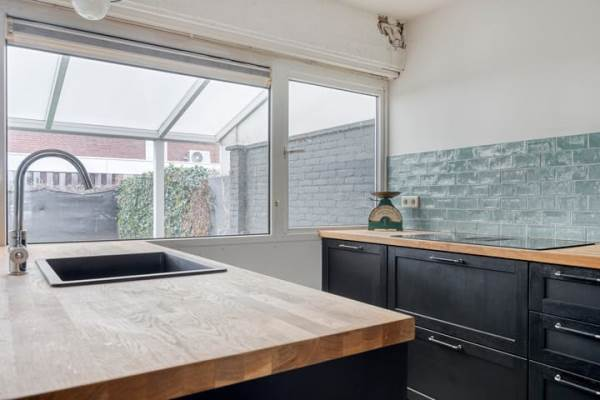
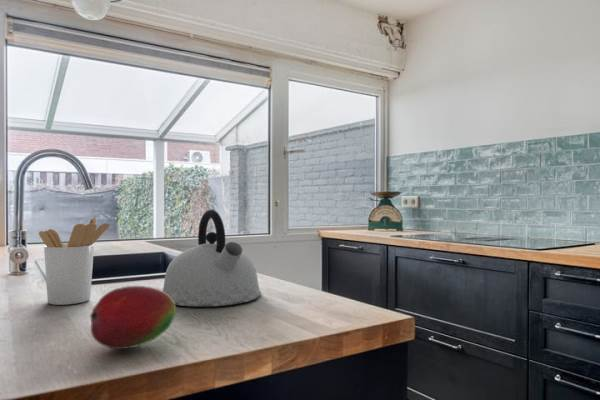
+ fruit [89,285,177,350]
+ utensil holder [38,216,110,306]
+ kettle [162,209,262,307]
